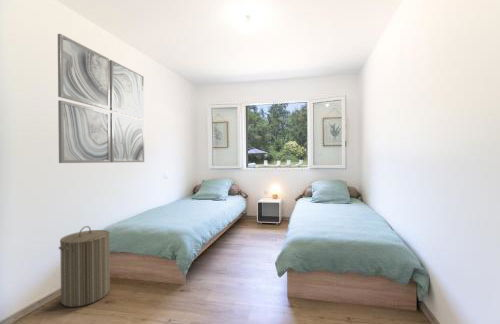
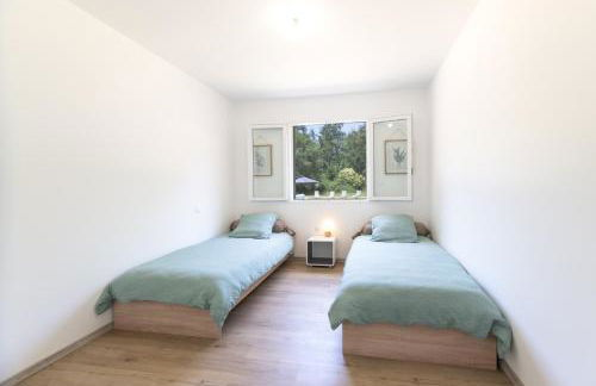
- laundry hamper [58,225,111,308]
- wall art [57,33,145,164]
